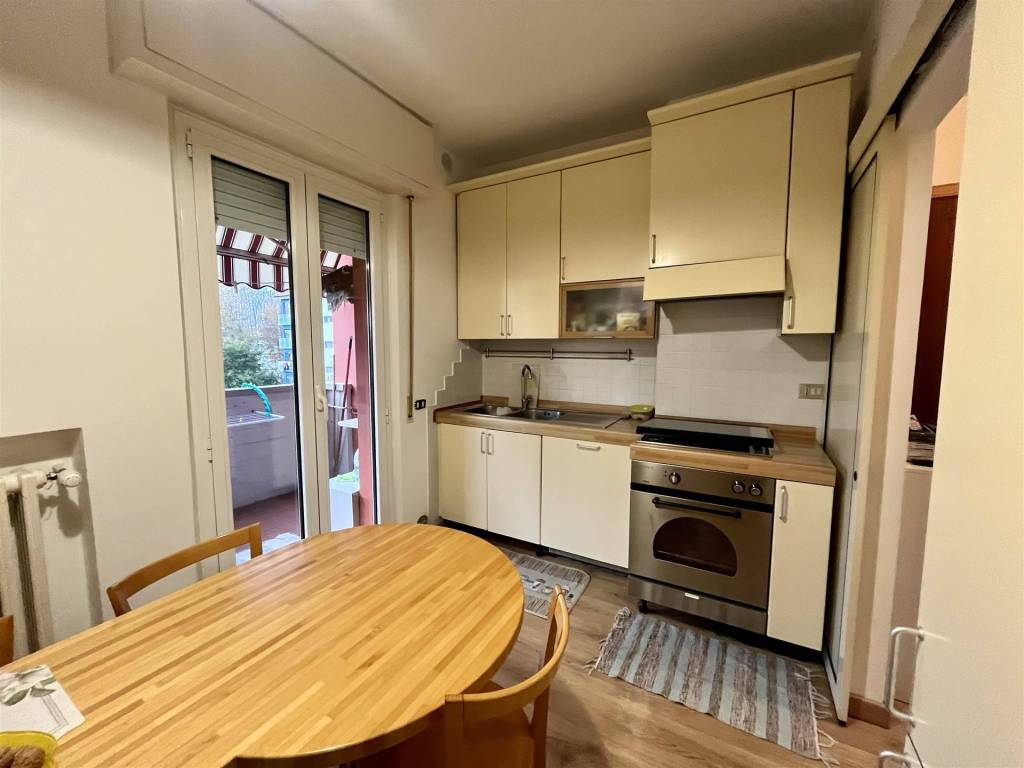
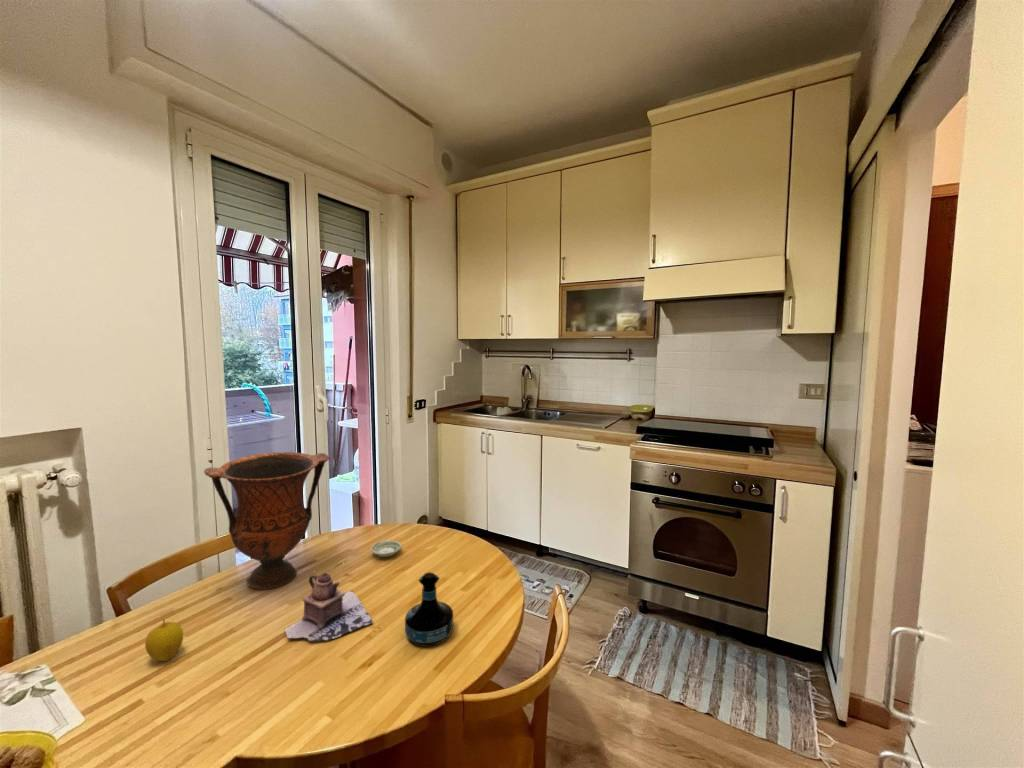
+ saucer [370,539,403,558]
+ vase [203,451,331,591]
+ apple [144,618,184,662]
+ teapot [284,572,374,642]
+ tequila bottle [404,571,454,647]
